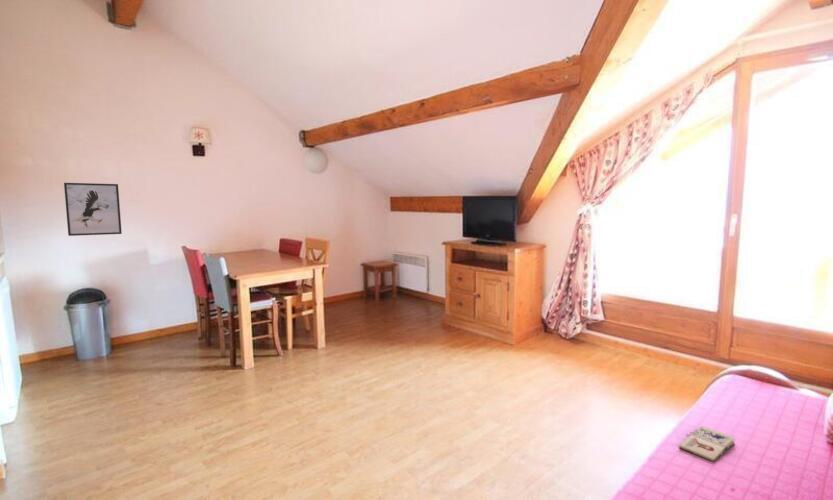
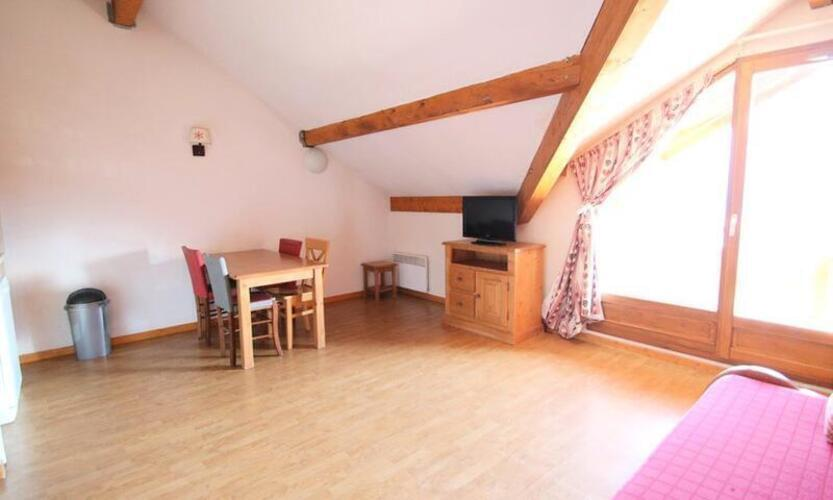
- paperback book [678,425,736,462]
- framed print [63,182,123,237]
